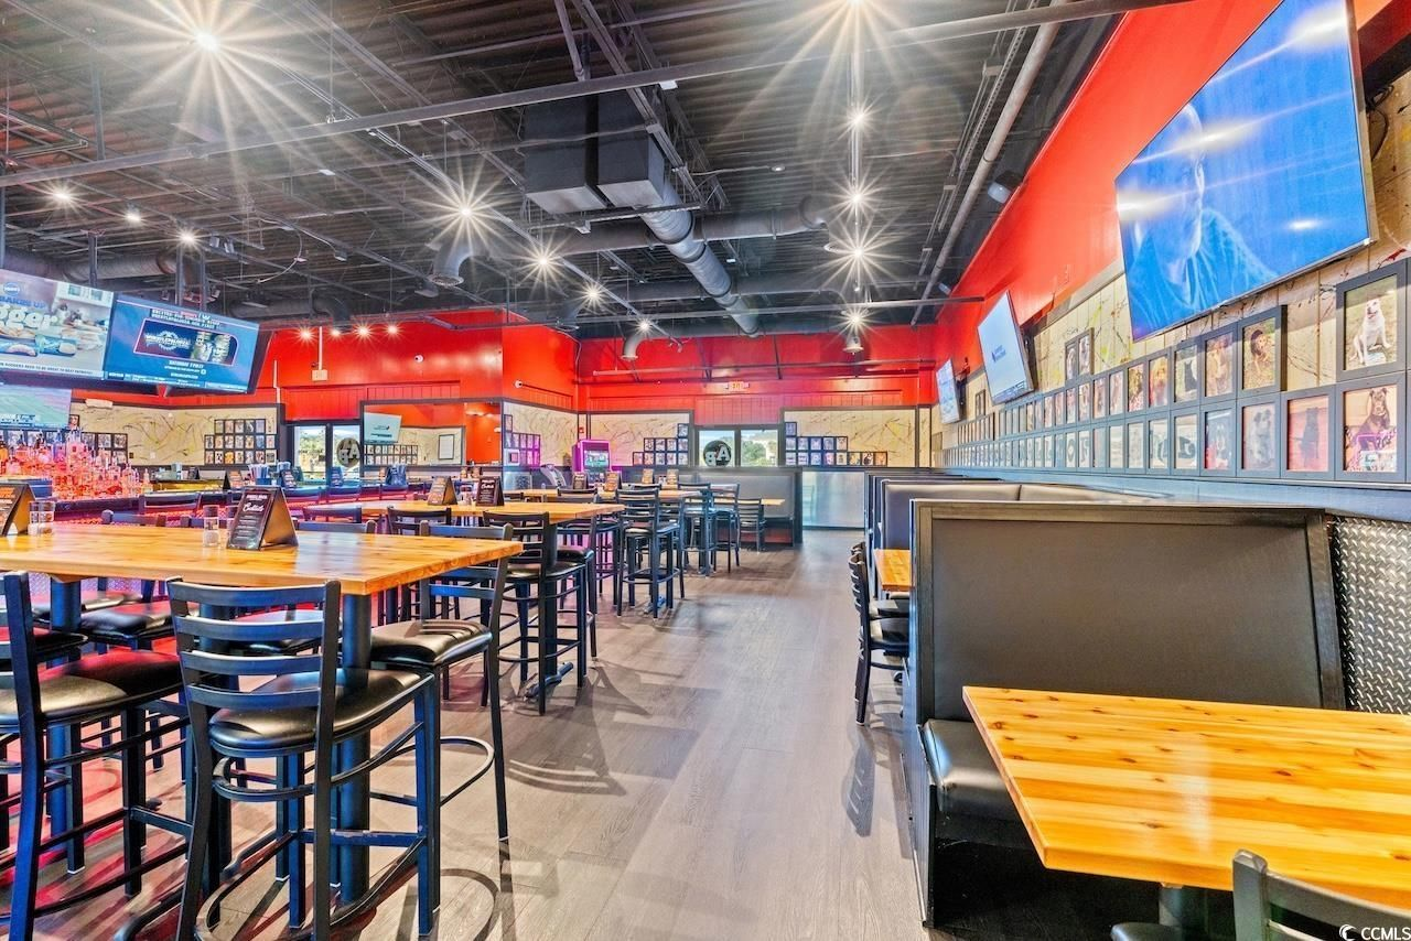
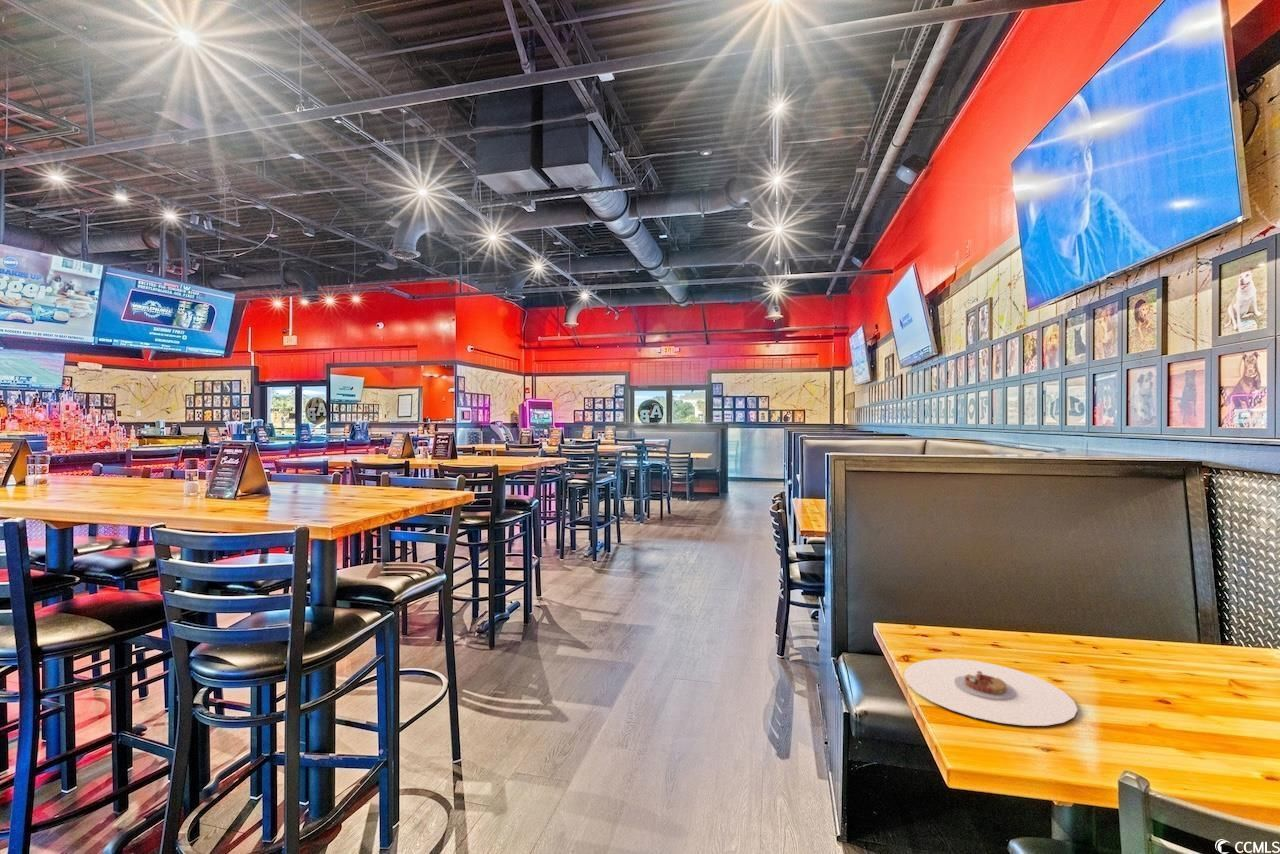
+ plate [903,658,1079,727]
